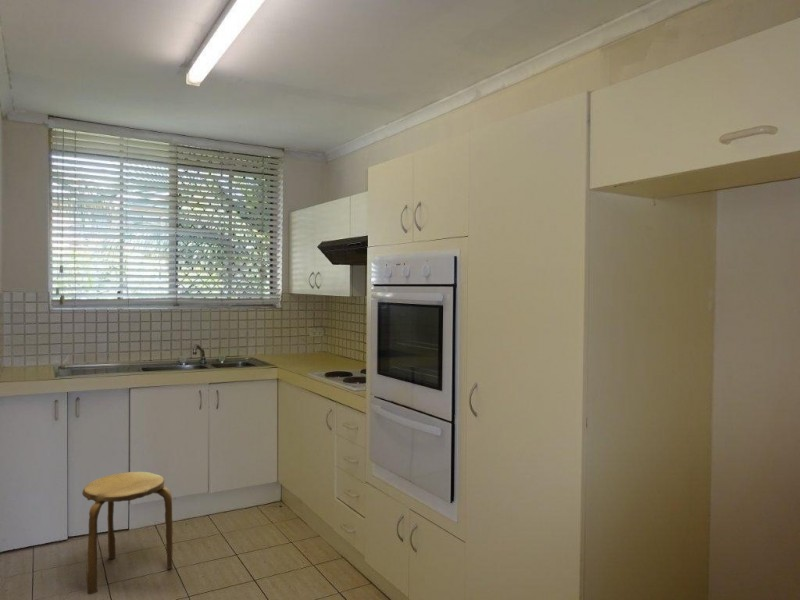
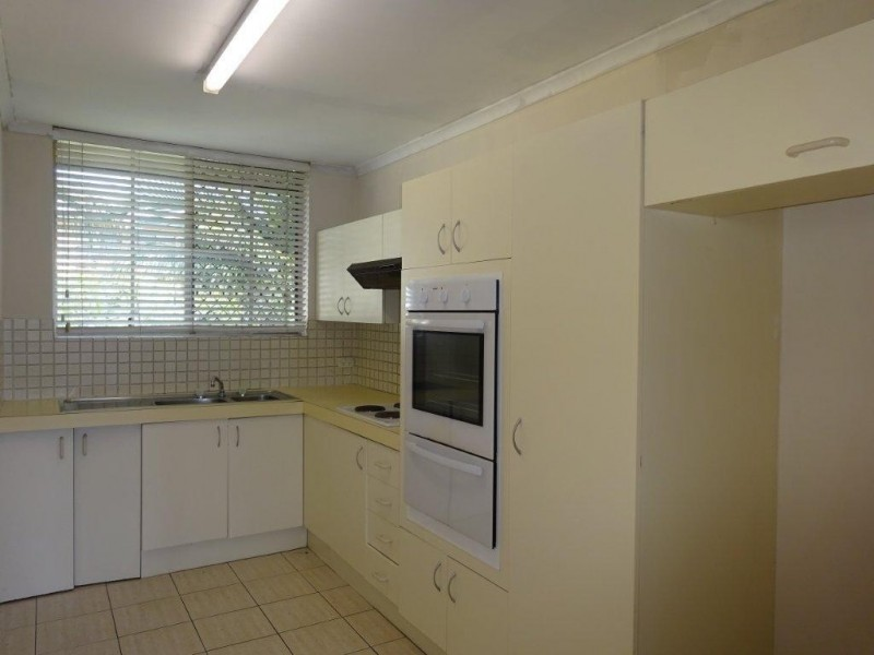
- stool [81,471,174,595]
